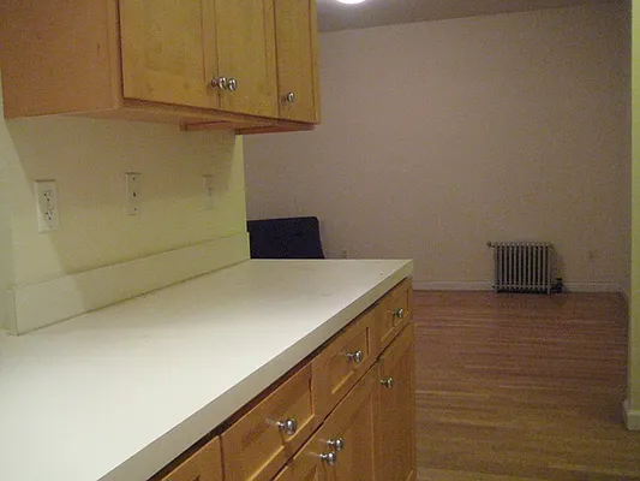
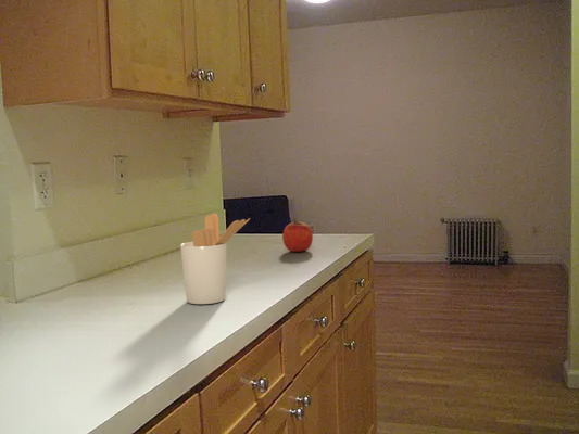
+ utensil holder [179,213,251,305]
+ apple [281,218,314,253]
